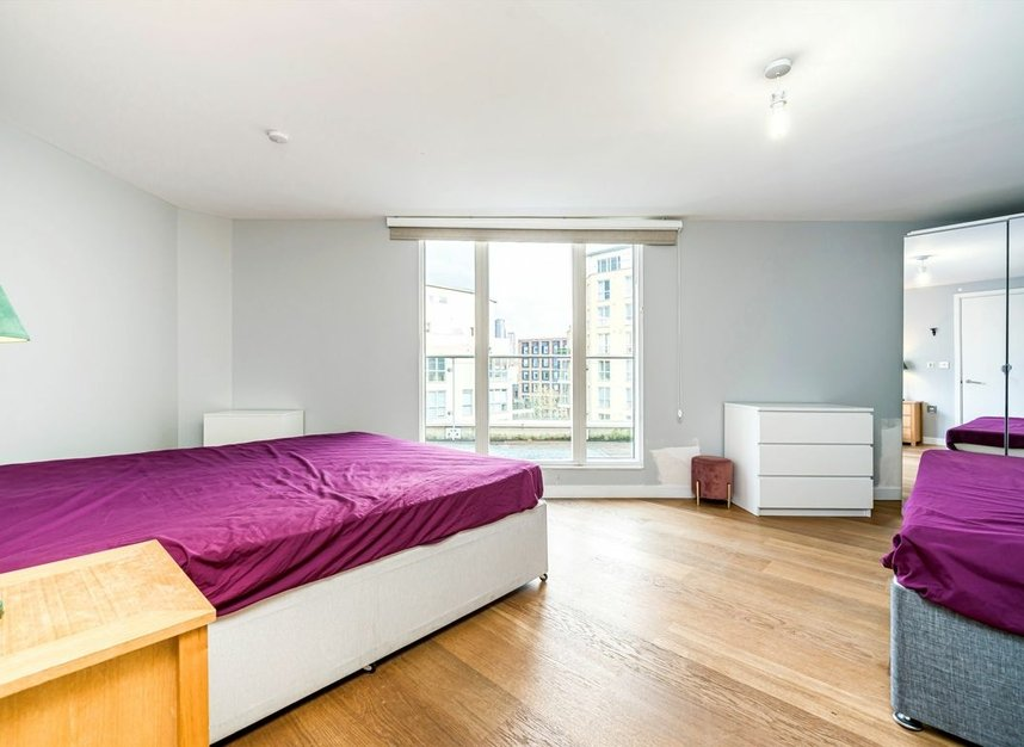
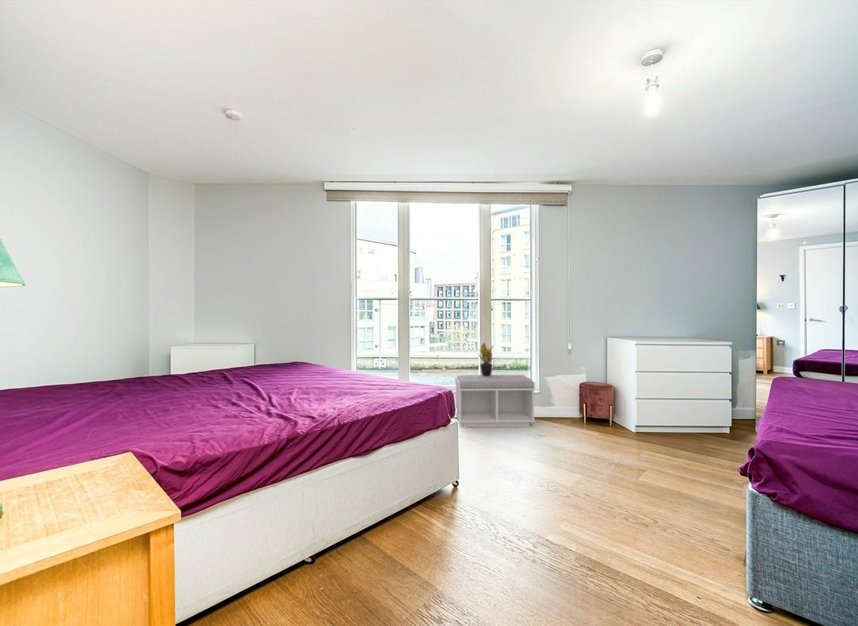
+ potted plant [477,341,496,377]
+ bench [454,374,536,428]
